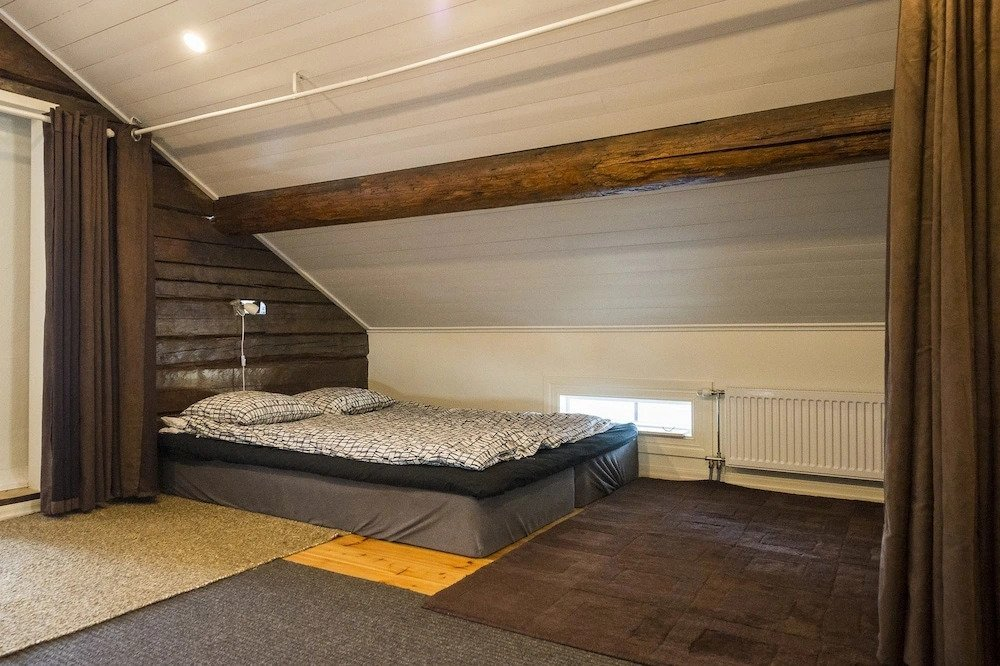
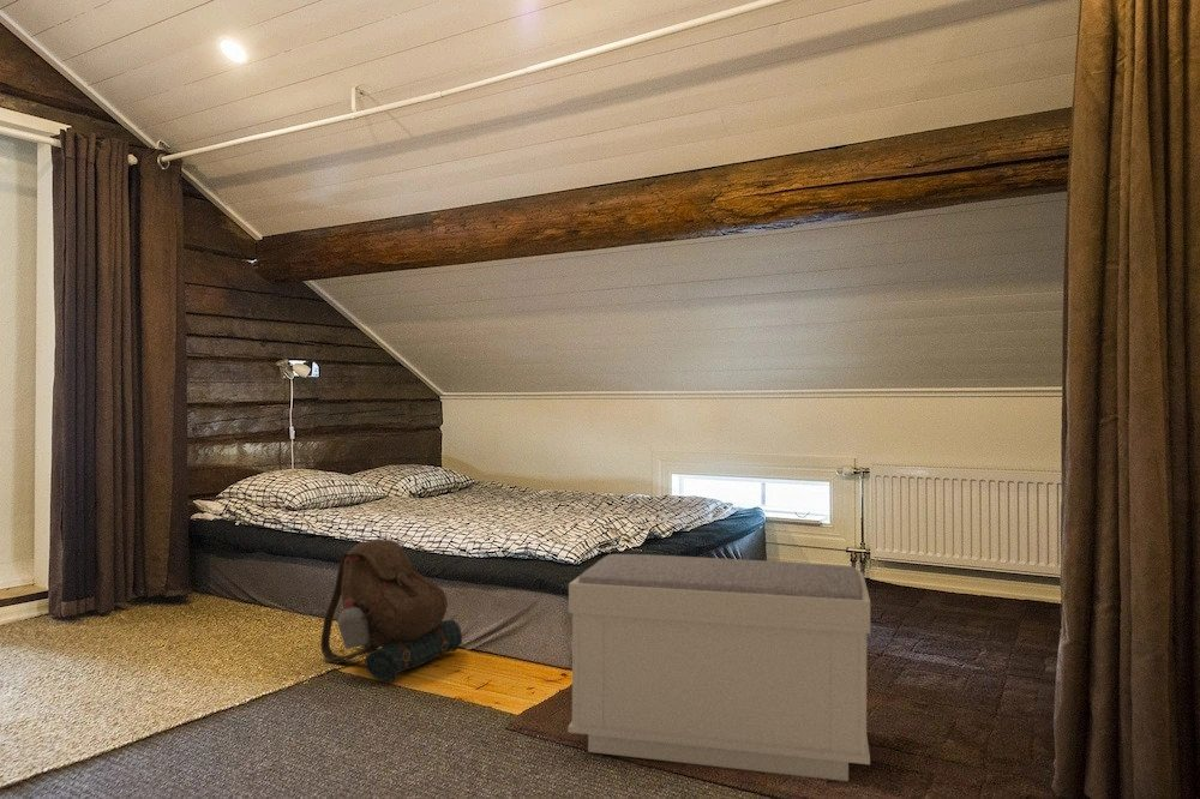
+ bench [566,553,871,782]
+ backpack [319,537,463,683]
